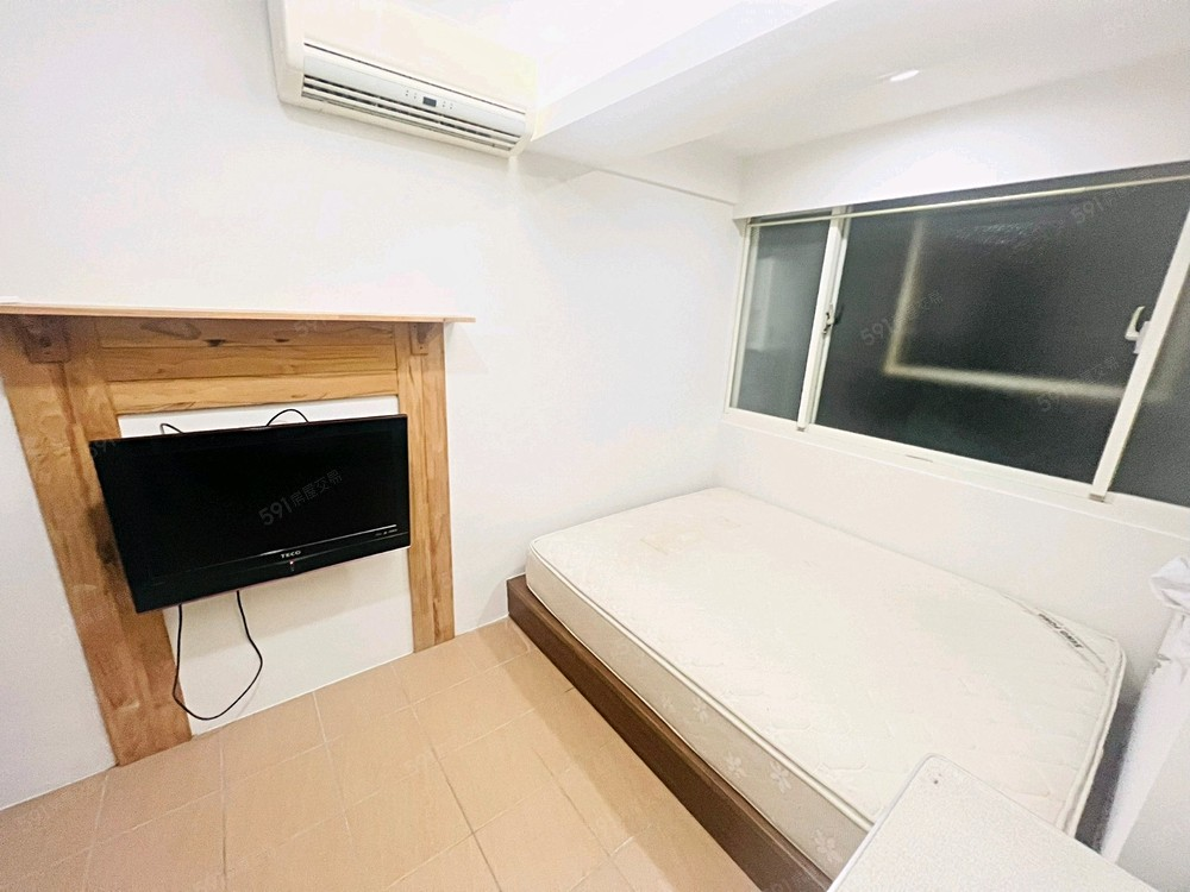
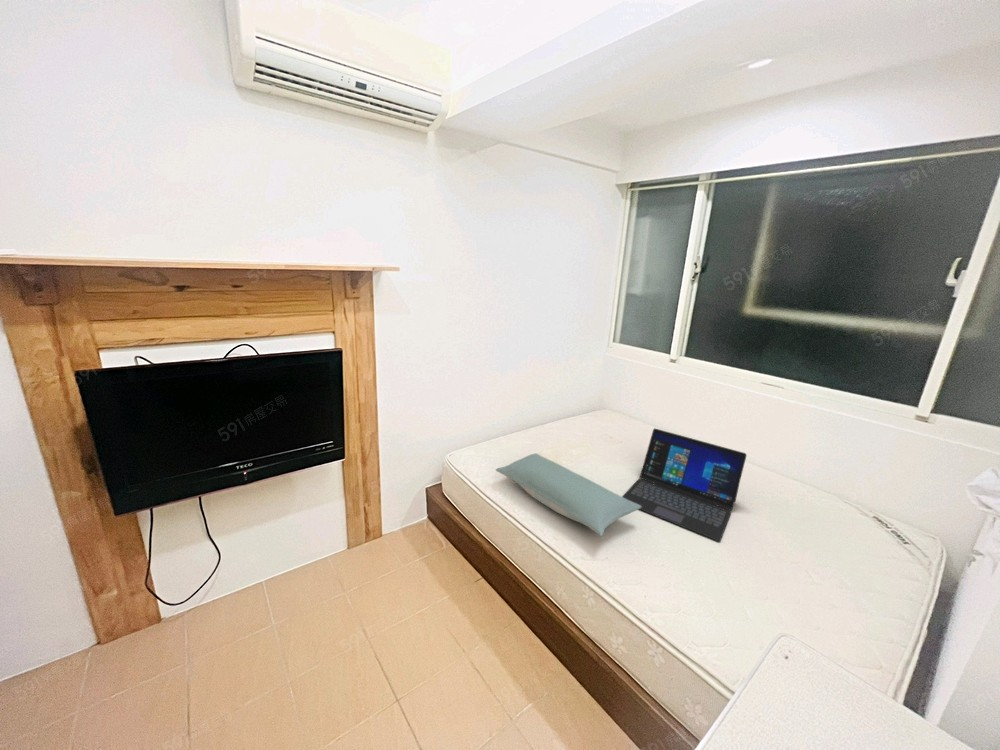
+ laptop [621,428,748,542]
+ pillow [494,452,642,537]
